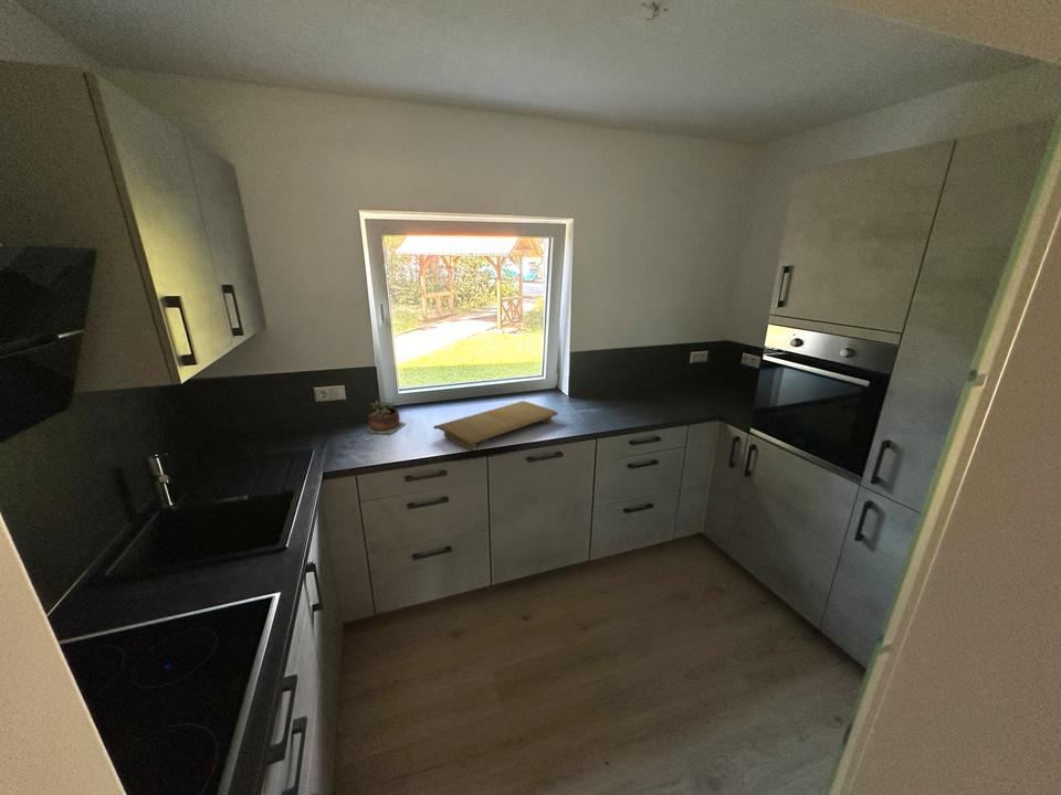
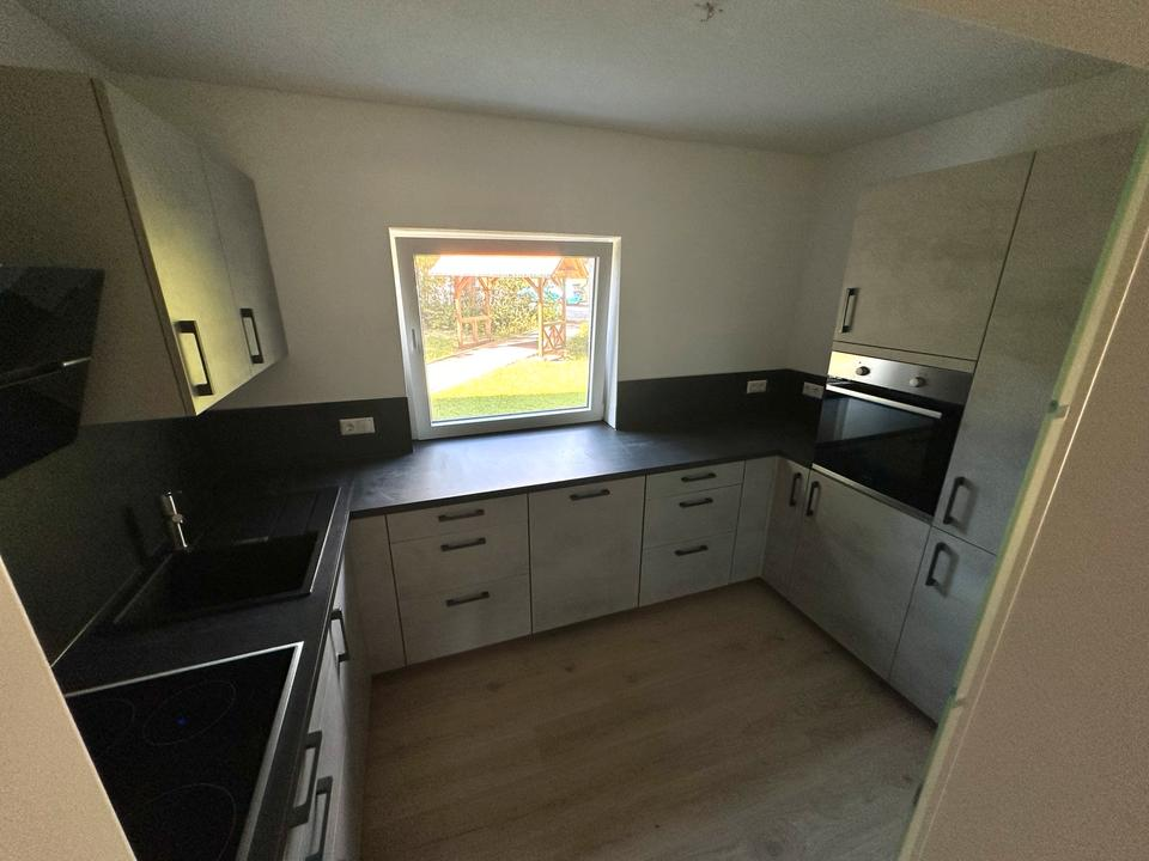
- succulent plant [364,400,407,436]
- cutting board [432,400,559,452]
